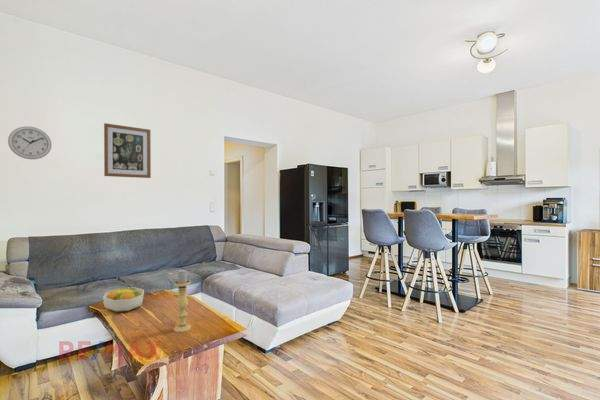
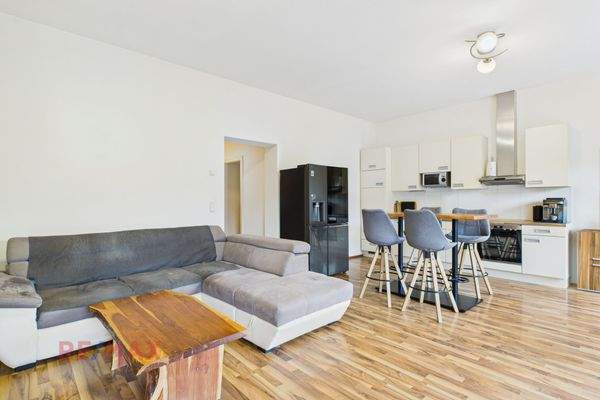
- fruit bowl [102,286,145,313]
- candle holder [173,268,192,333]
- wall clock [7,126,53,160]
- wall art [103,122,152,179]
